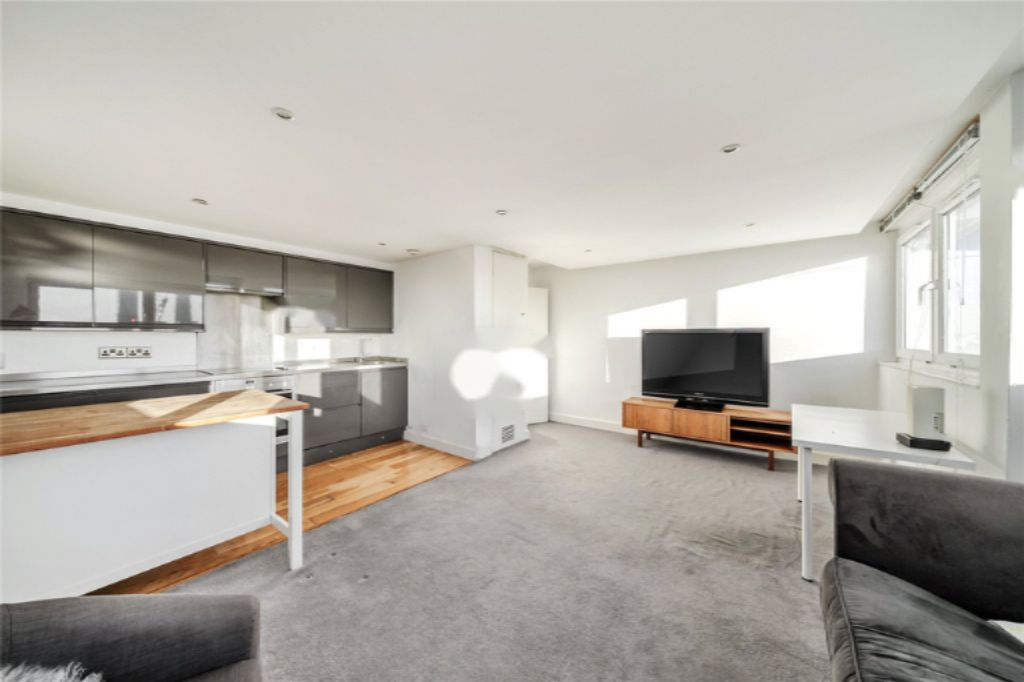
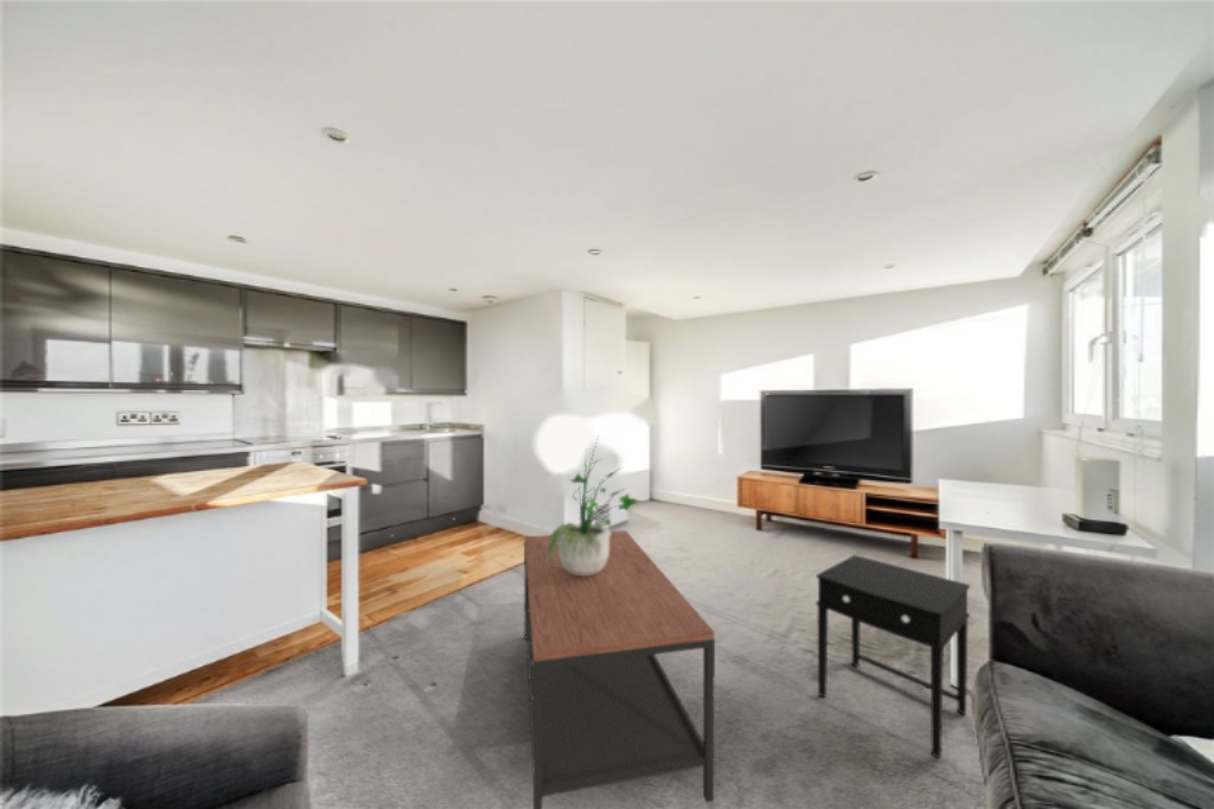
+ side table [814,554,971,759]
+ coffee table [523,529,716,809]
+ potted plant [545,437,640,575]
